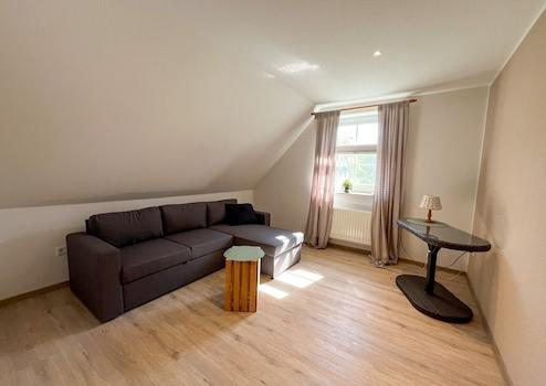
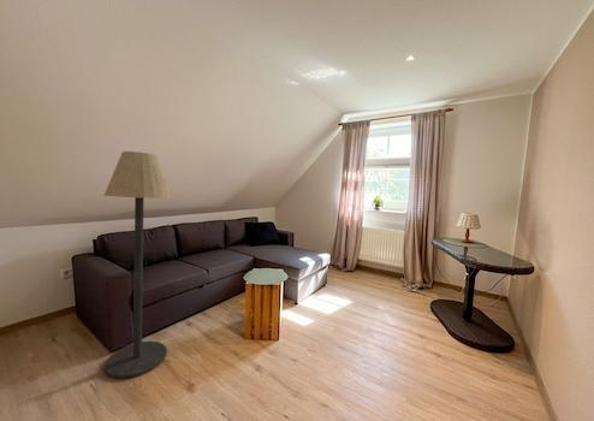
+ floor lamp [103,150,172,379]
